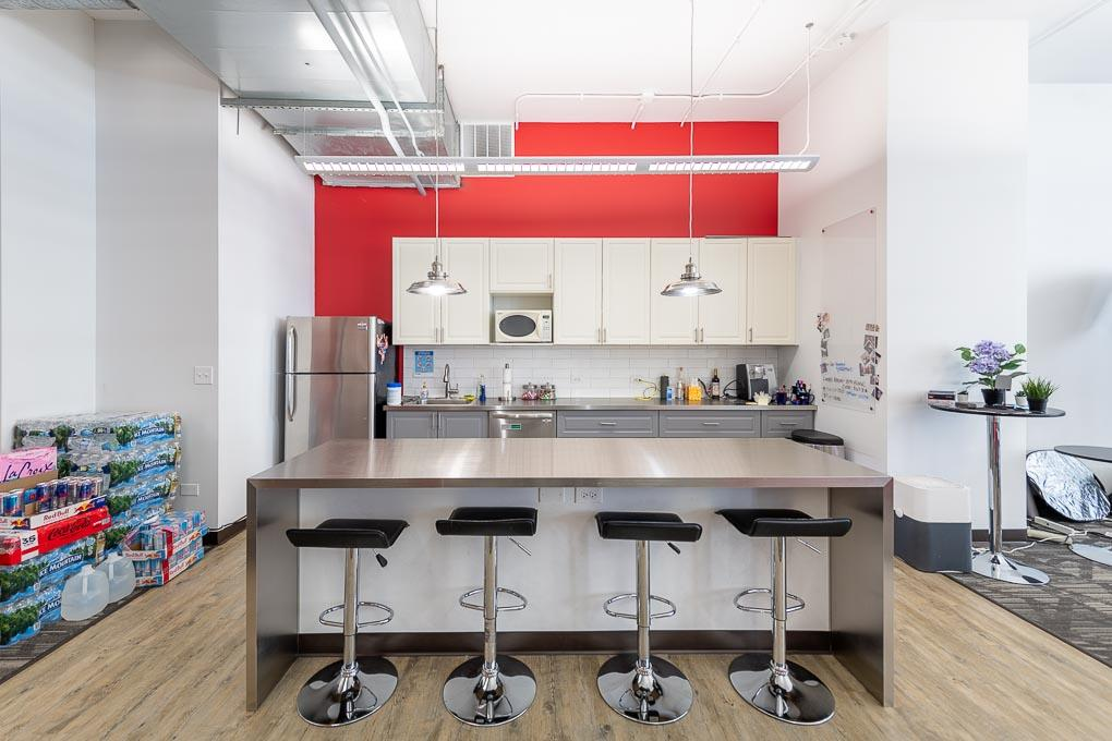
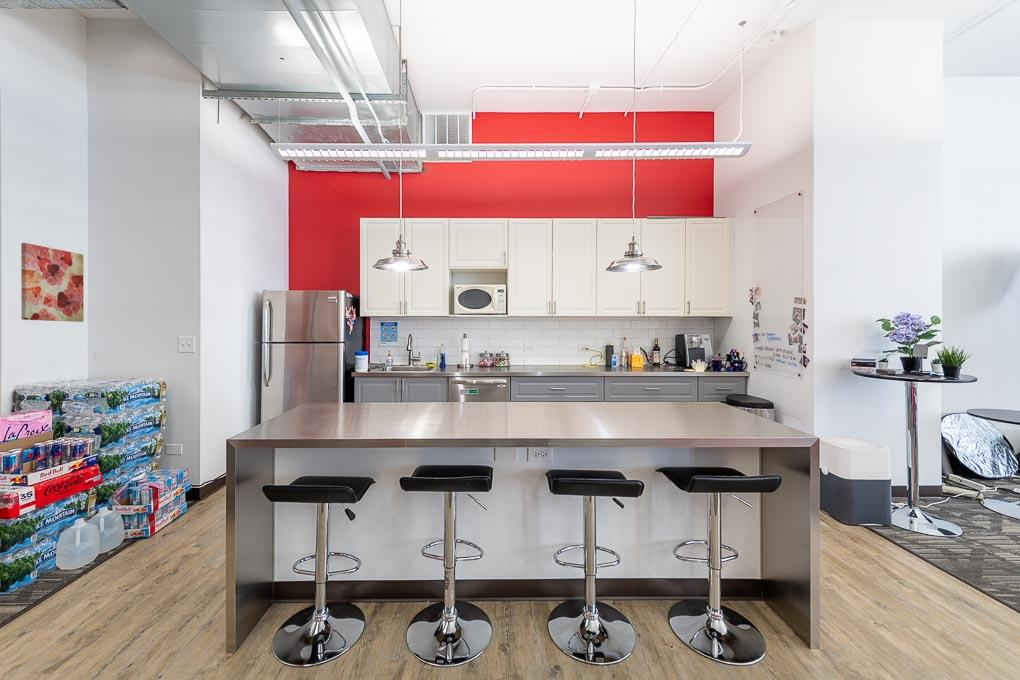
+ wall art [20,242,85,323]
